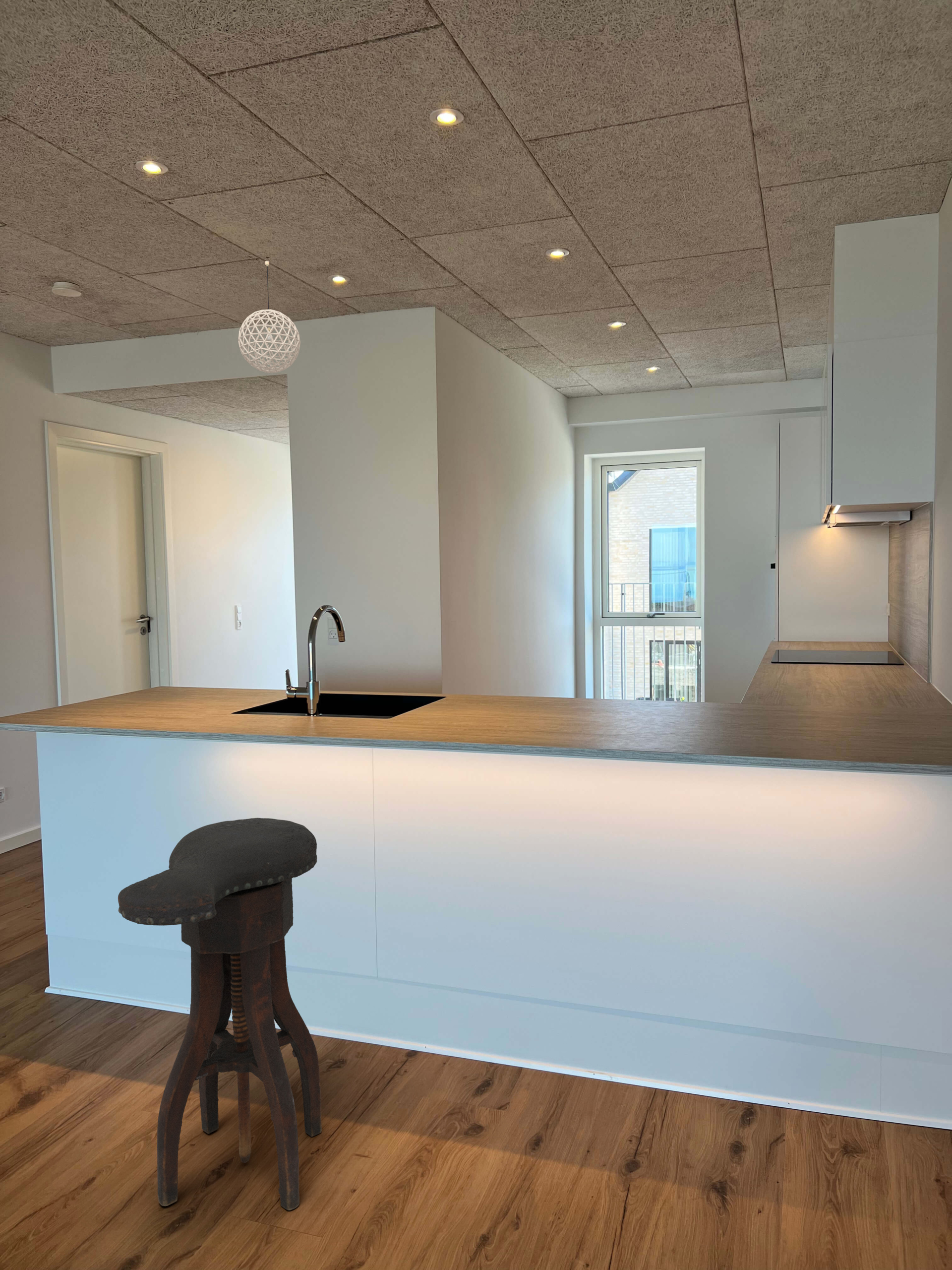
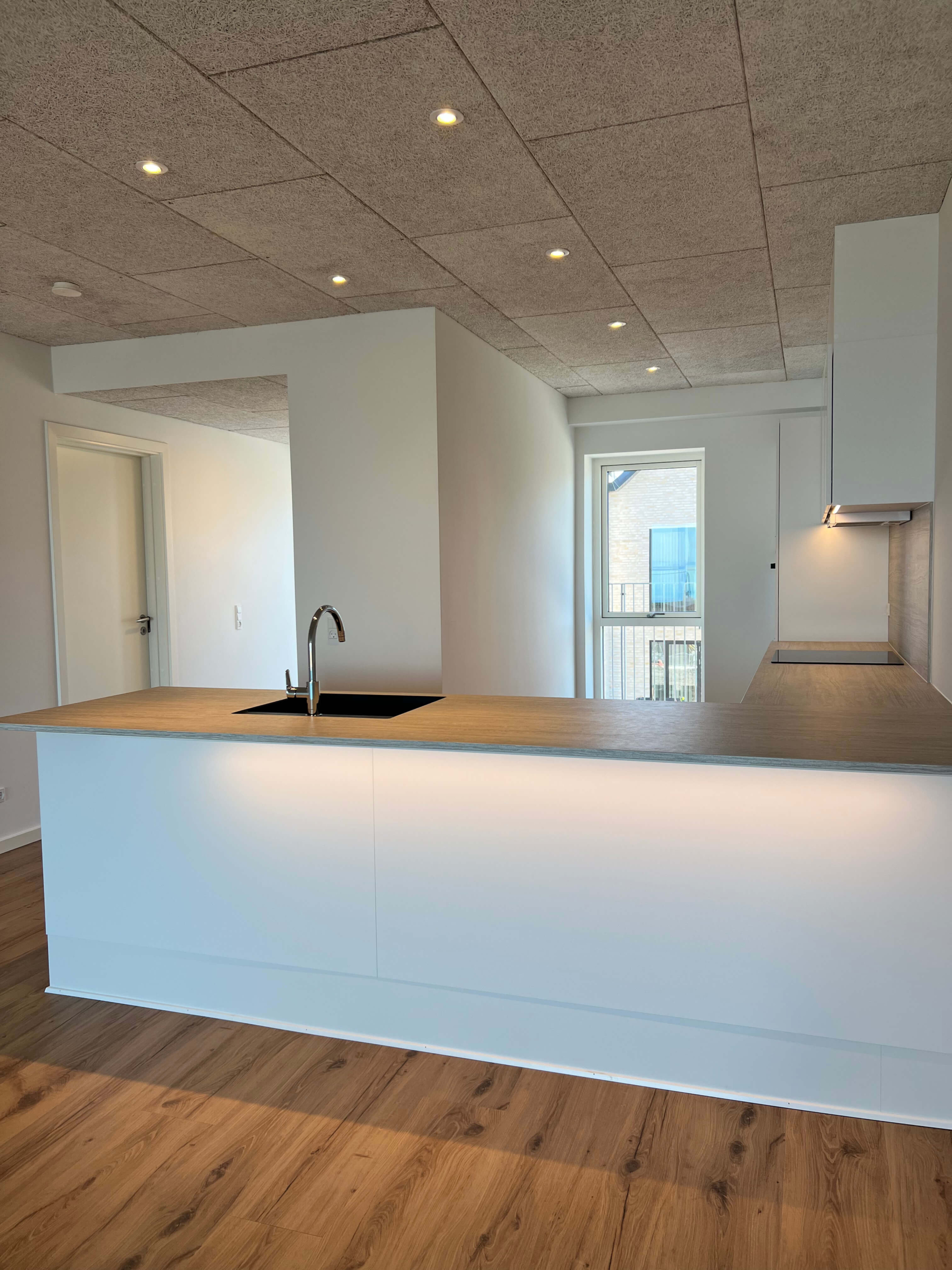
- stool [118,818,322,1211]
- pendant light [238,260,301,374]
